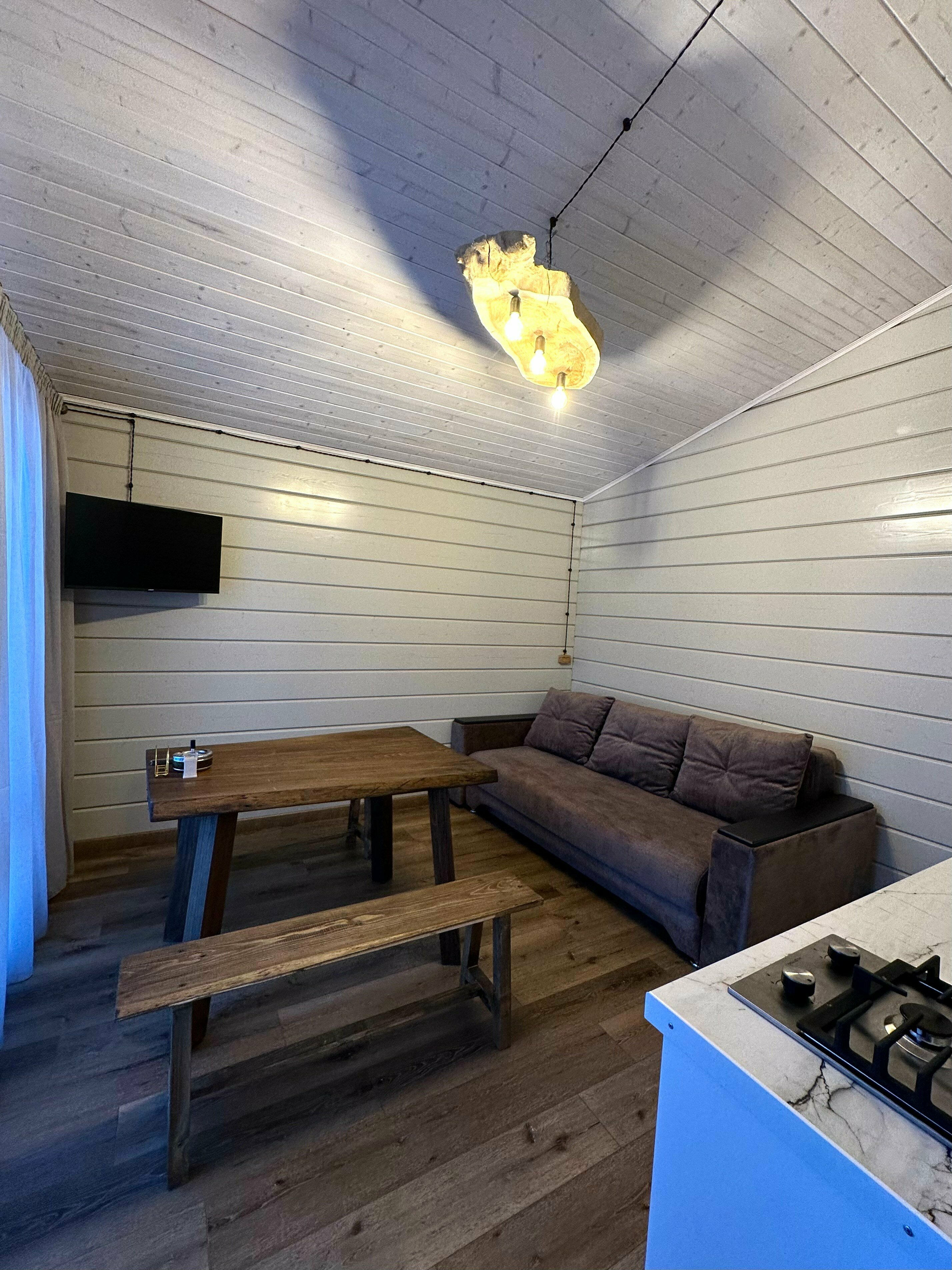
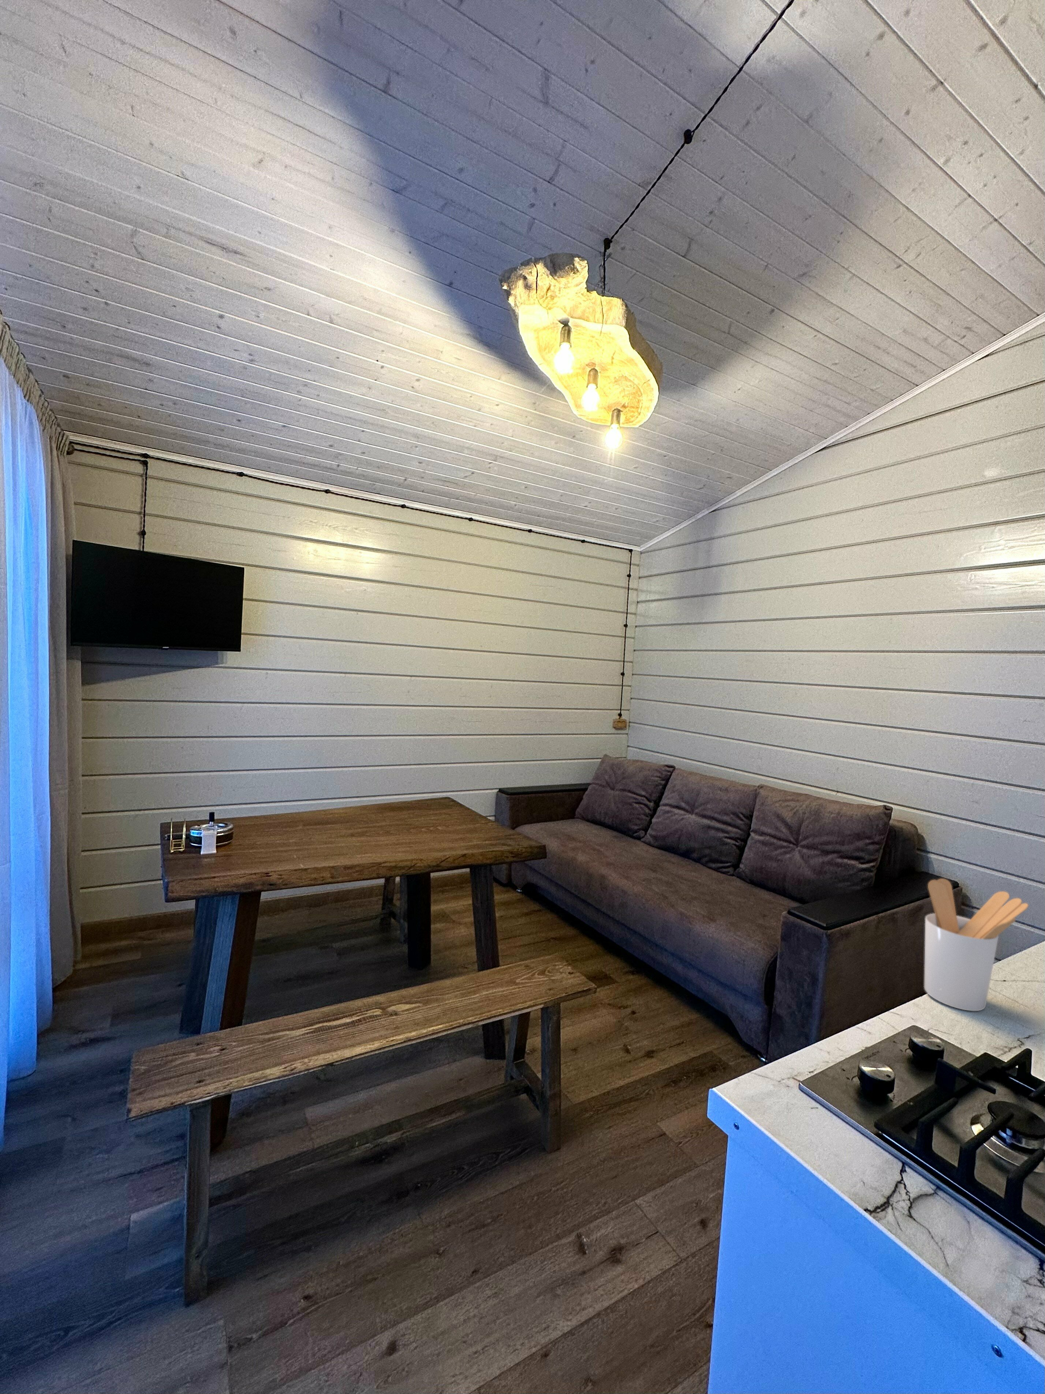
+ utensil holder [924,878,1029,1011]
